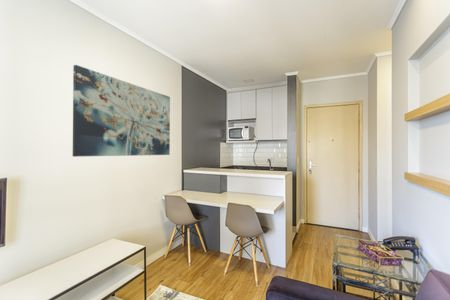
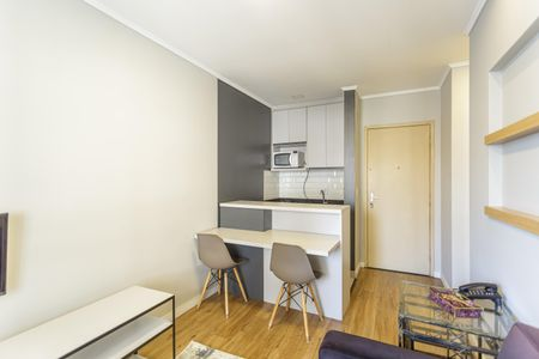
- wall art [72,64,171,158]
